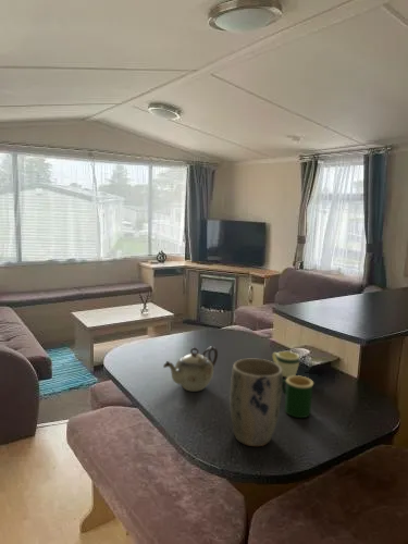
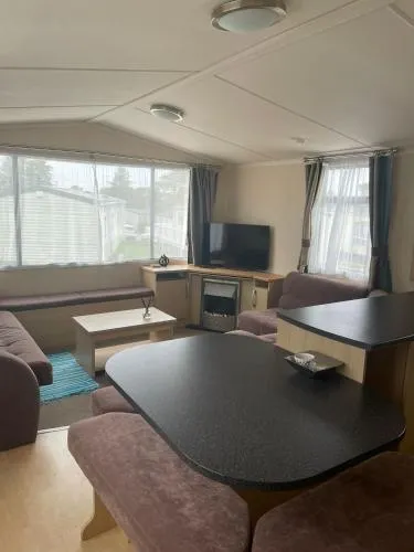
- teapot [162,345,219,393]
- mug [271,350,300,379]
- plant pot [230,358,284,447]
- mug [282,374,314,419]
